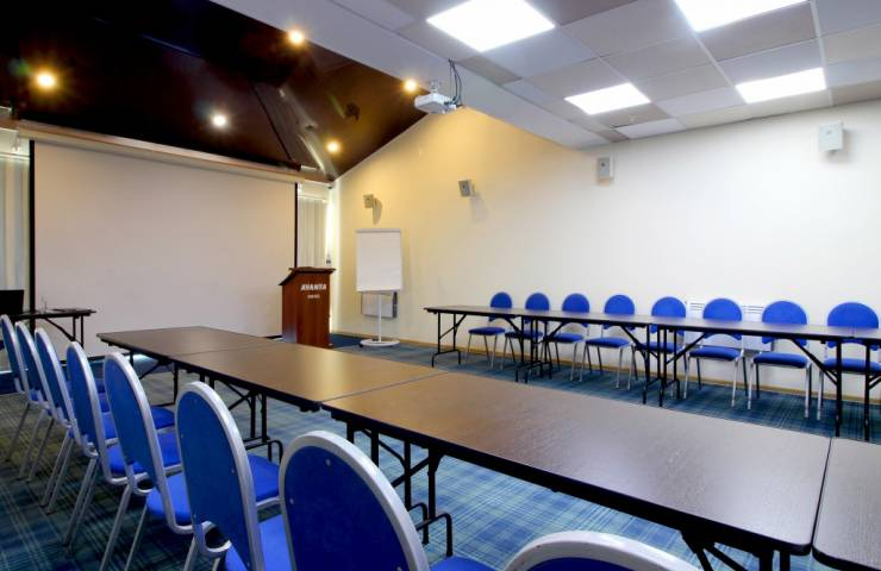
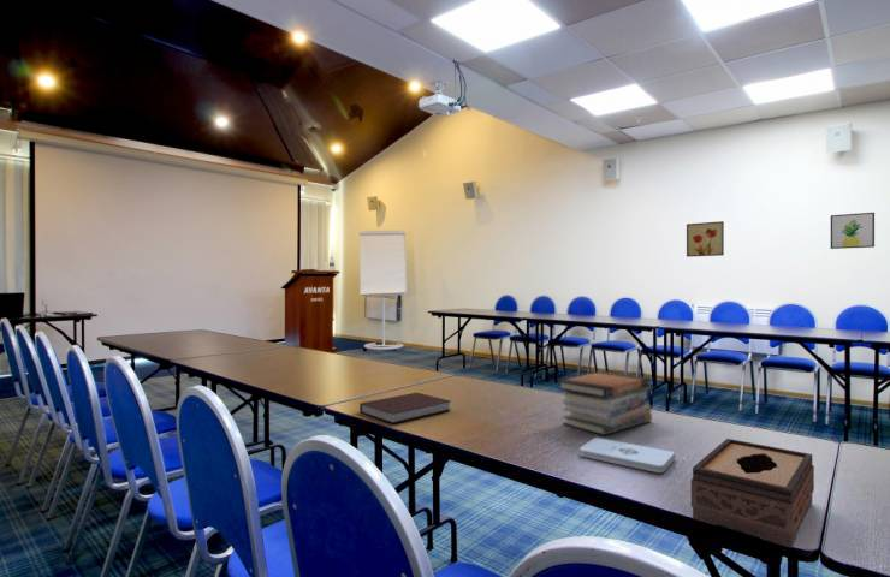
+ wall art [830,212,876,250]
+ notepad [578,436,676,474]
+ tissue box [690,438,815,549]
+ book stack [557,370,653,436]
+ wall art [686,220,725,258]
+ notebook [358,392,452,424]
